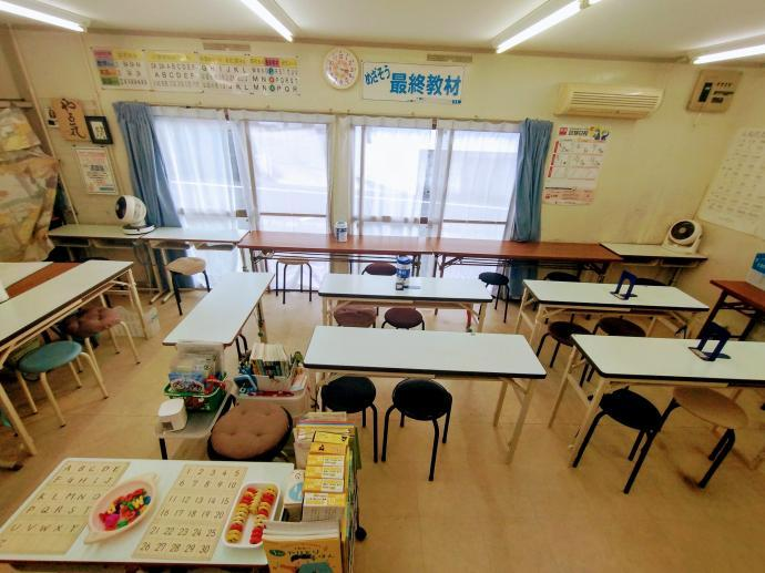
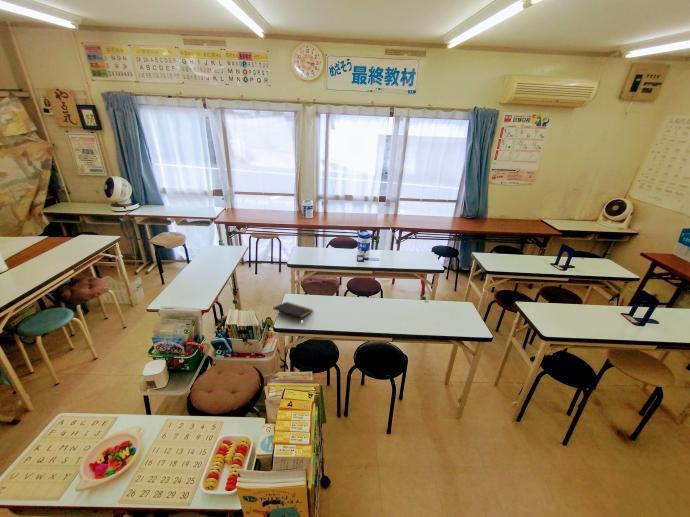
+ notepad [272,301,314,319]
